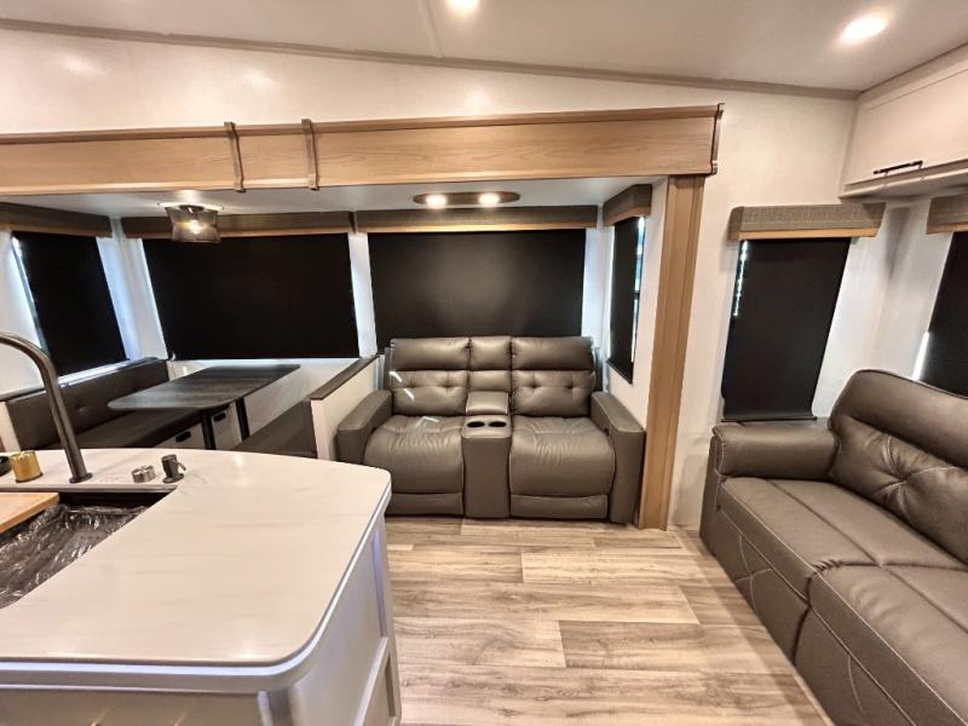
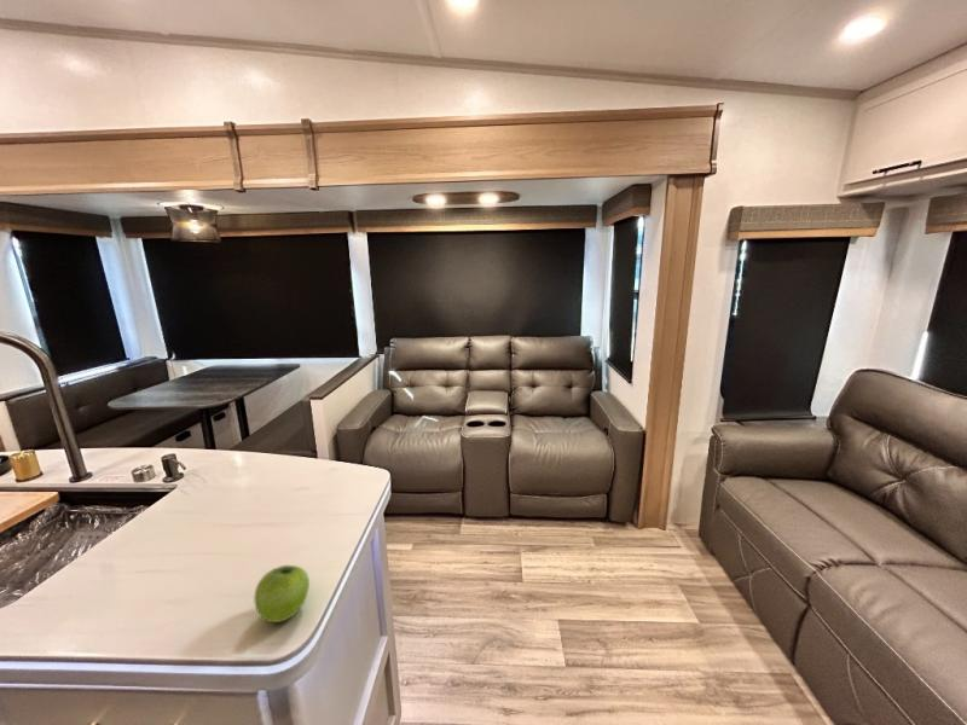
+ fruit [253,564,311,624]
